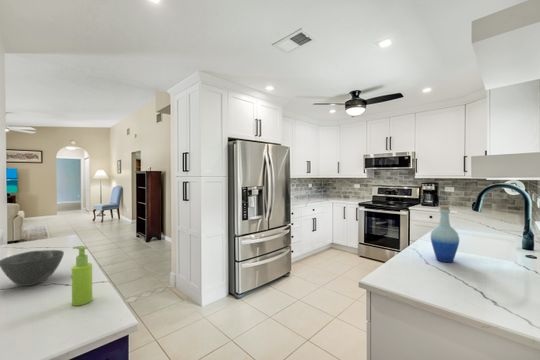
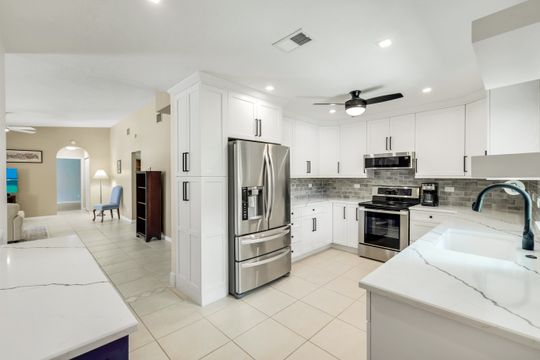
- bottle [430,205,460,263]
- bowl [0,249,65,287]
- soap dispenser [71,245,93,307]
